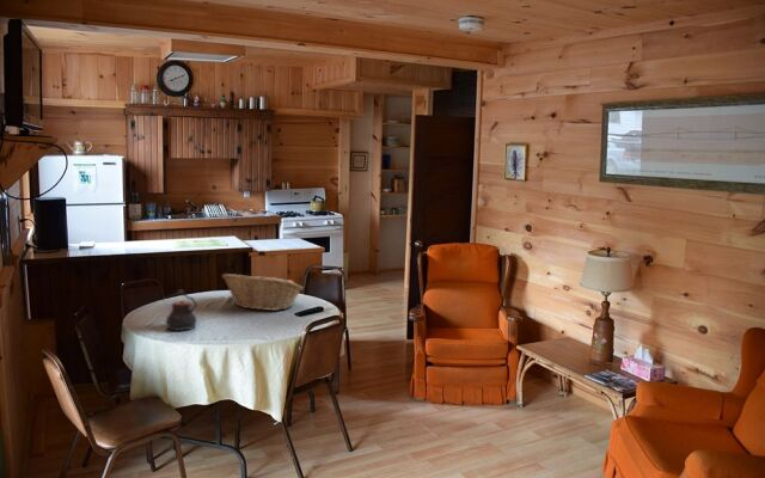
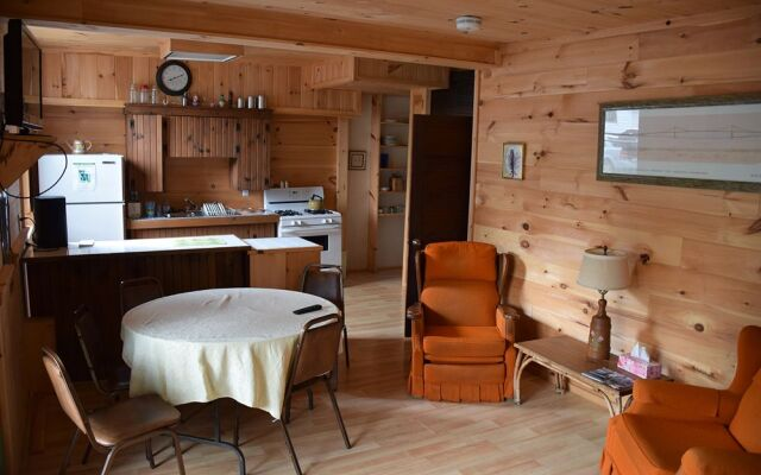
- fruit basket [221,272,305,312]
- teapot [161,288,198,332]
